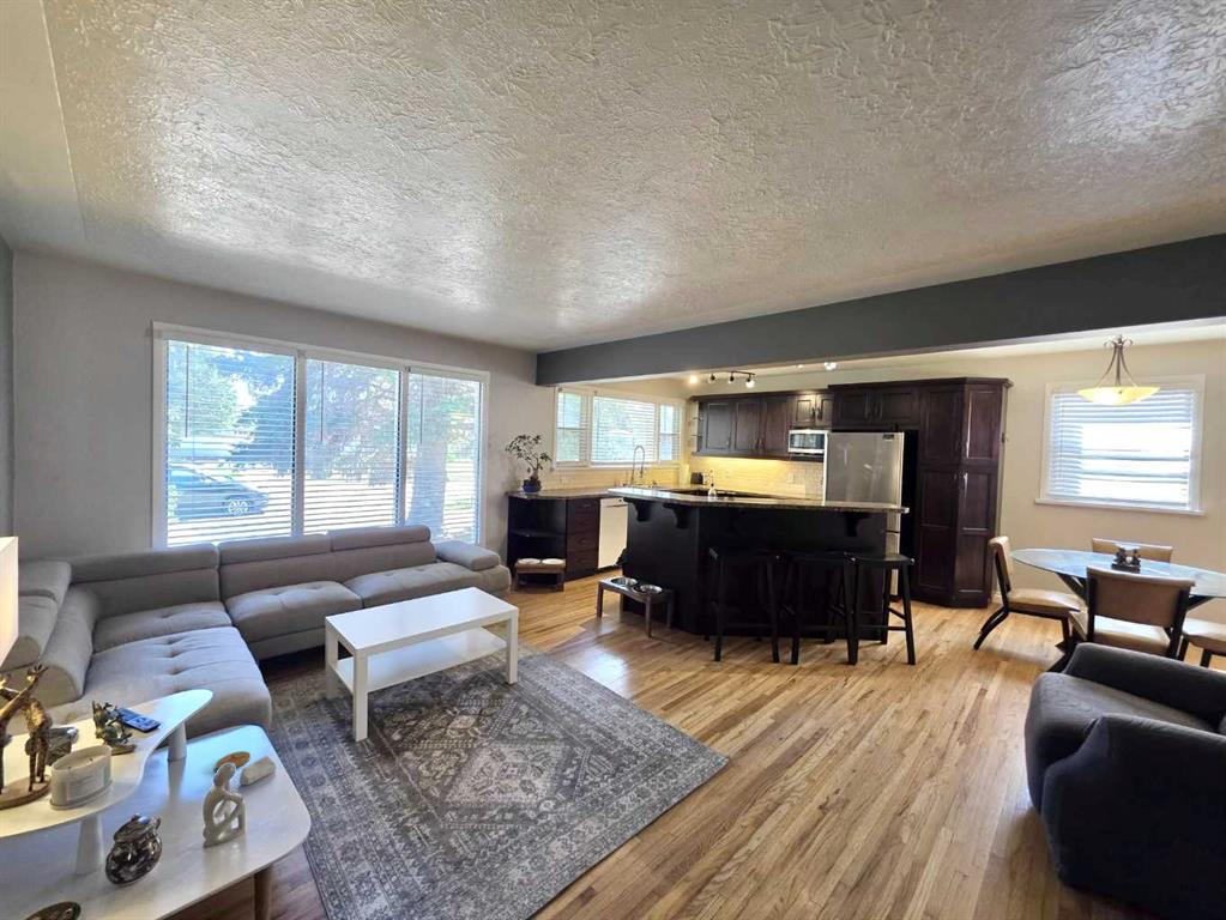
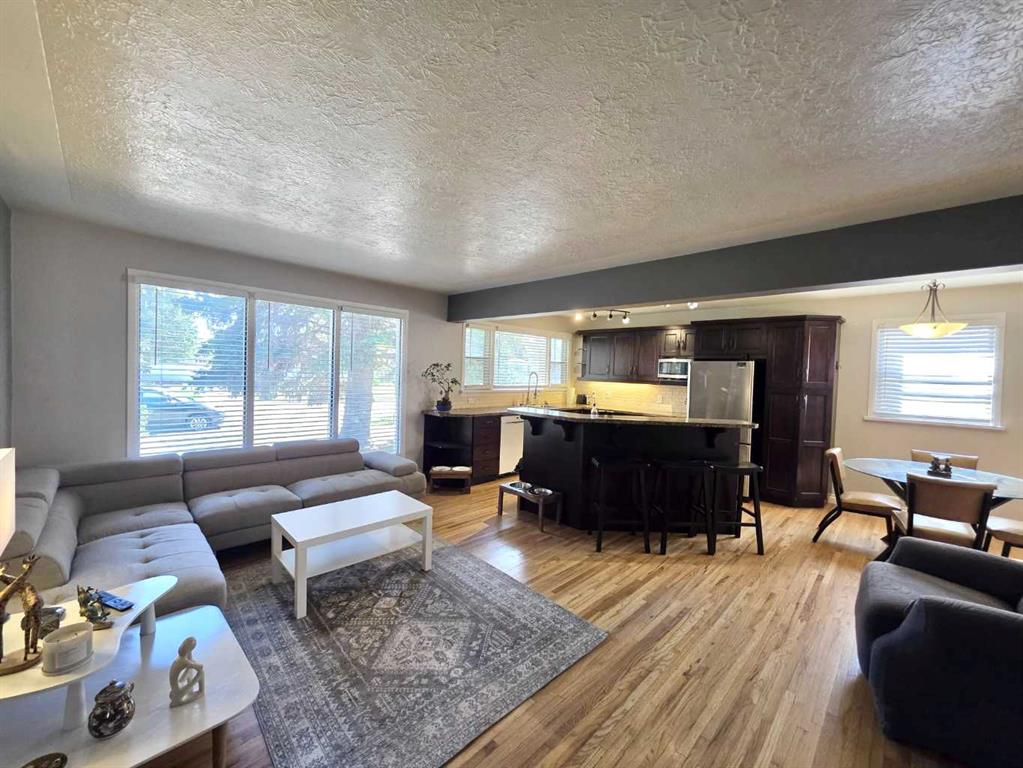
- soap bar [238,755,278,786]
- coaster [215,750,252,771]
